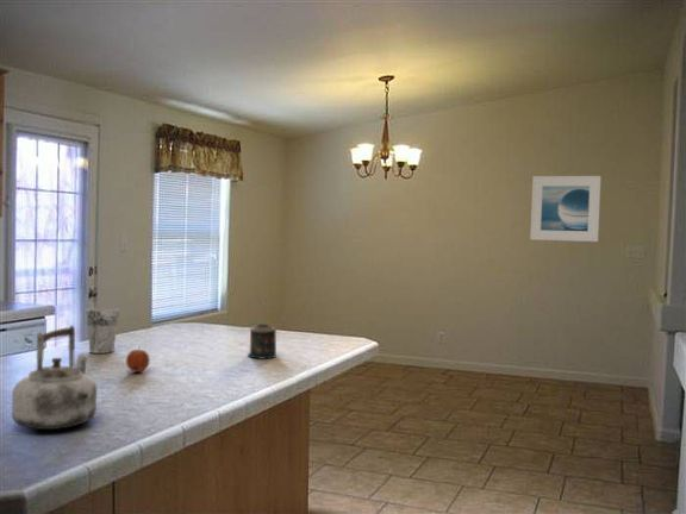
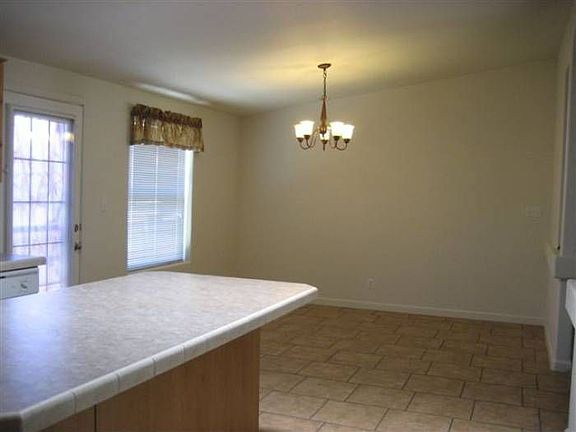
- fruit [125,346,151,374]
- cup [86,307,120,355]
- kettle [11,324,98,431]
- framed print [529,175,603,243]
- candle [247,324,277,361]
